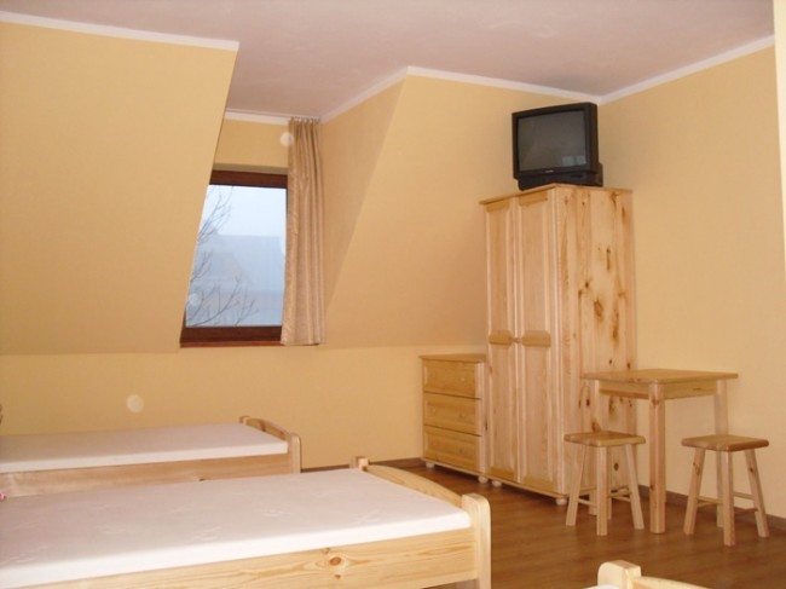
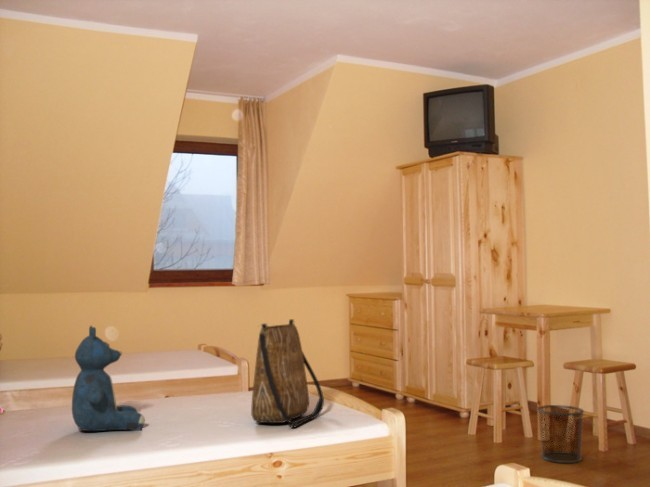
+ tote bag [250,318,325,429]
+ waste bin [536,404,585,464]
+ teddy bear [71,325,146,432]
